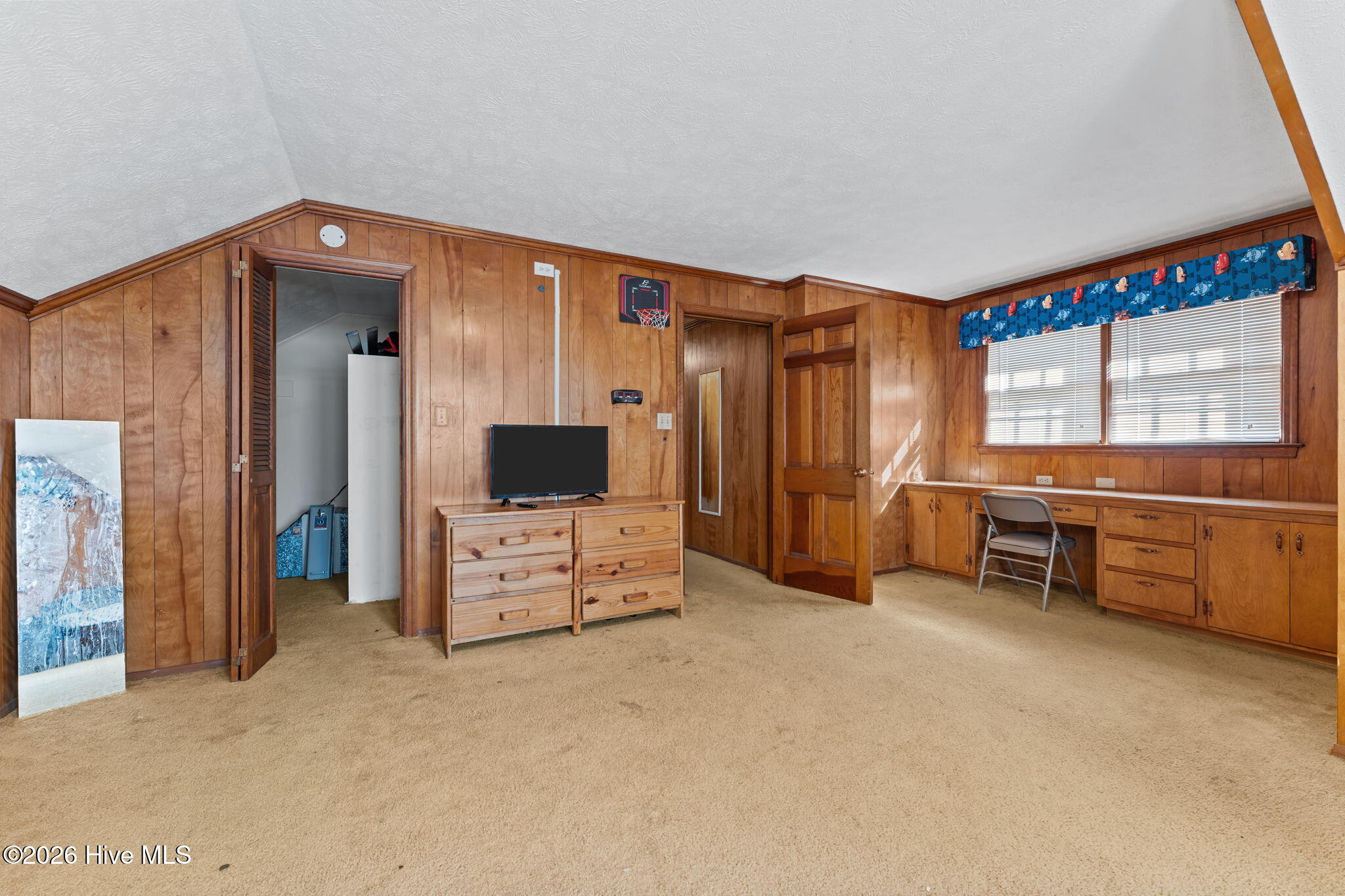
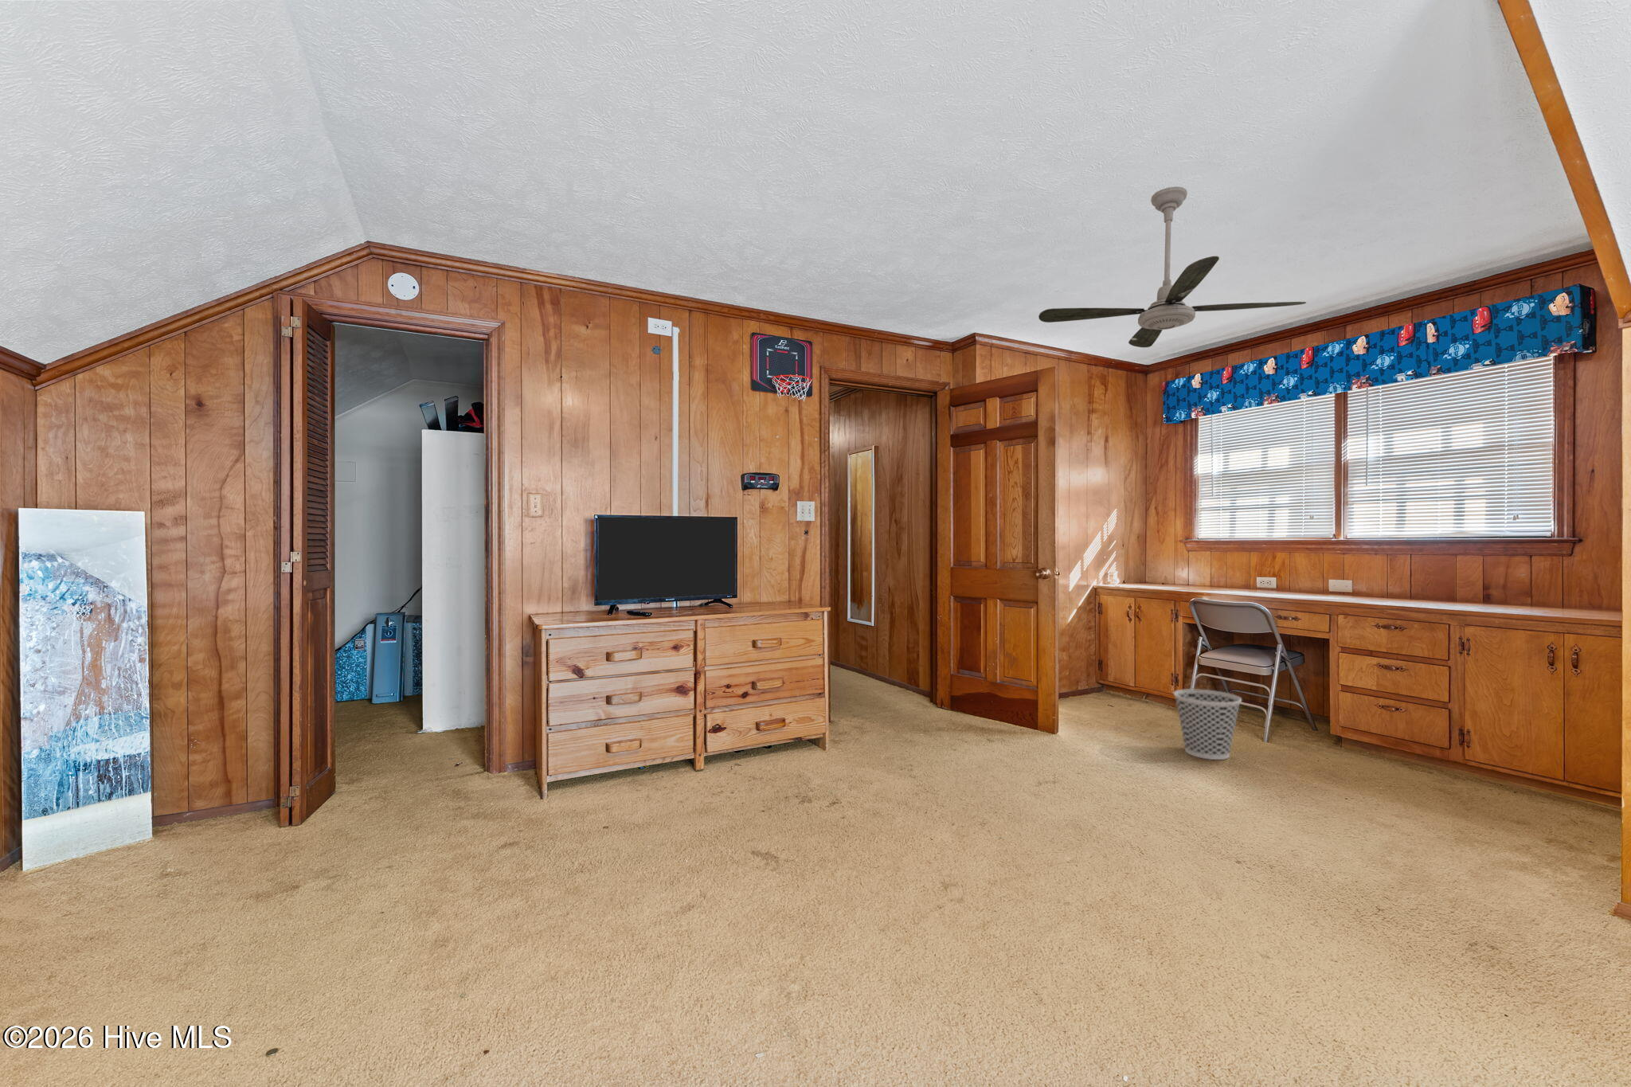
+ ceiling fan [1038,186,1307,348]
+ wastebasket [1173,688,1243,761]
